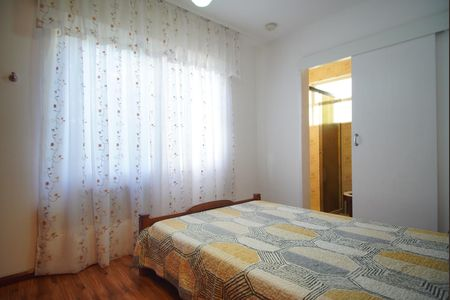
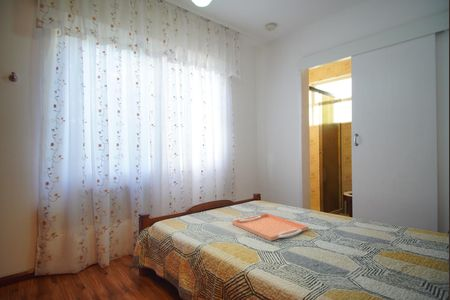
+ serving tray [231,212,309,242]
